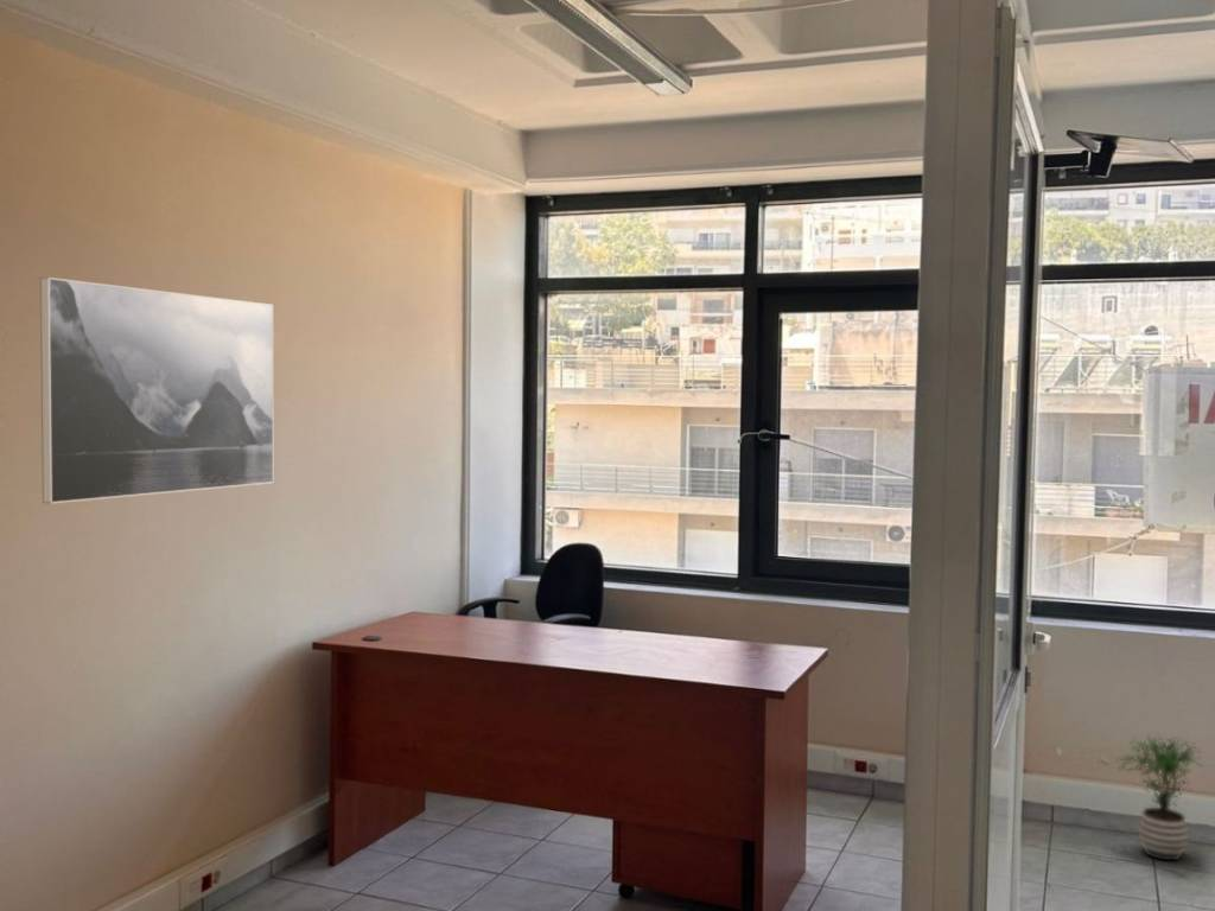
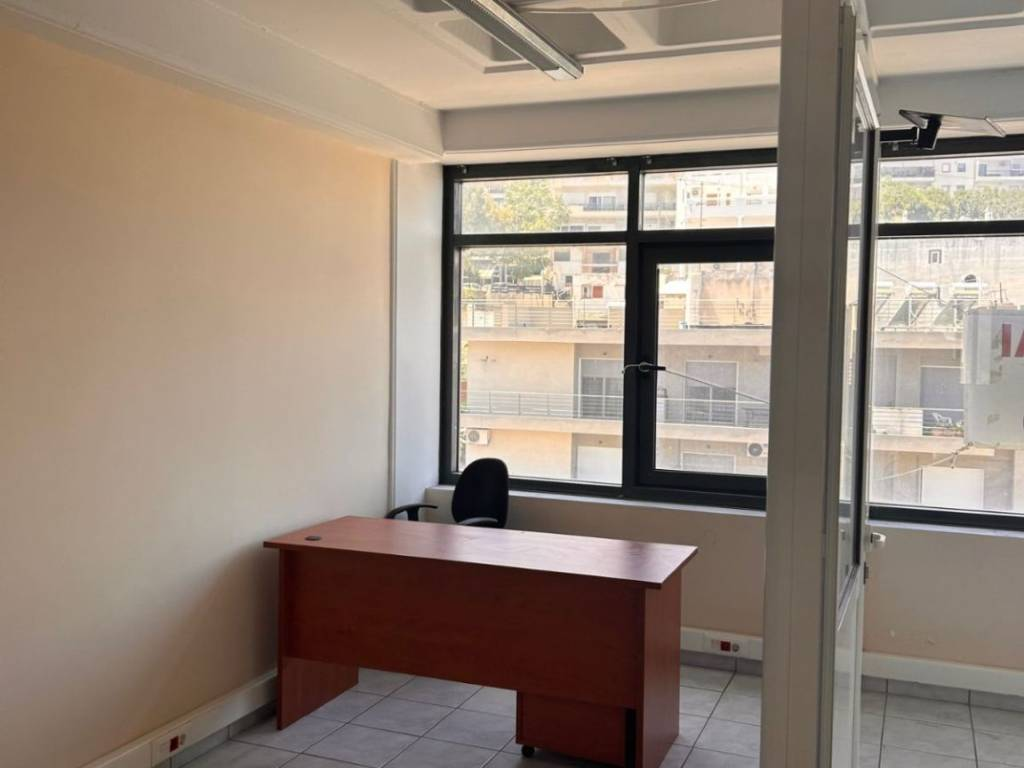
- potted plant [1115,734,1210,861]
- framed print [39,276,274,505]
